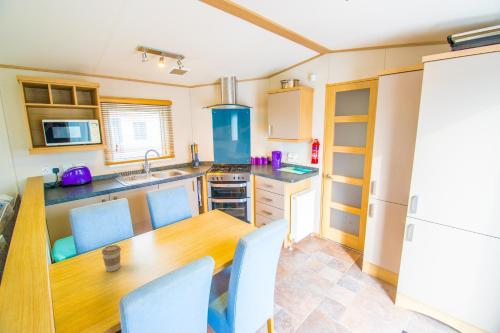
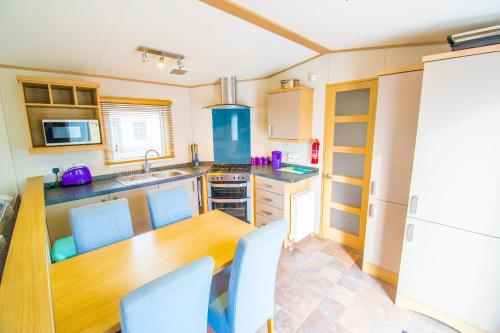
- coffee cup [101,244,122,273]
